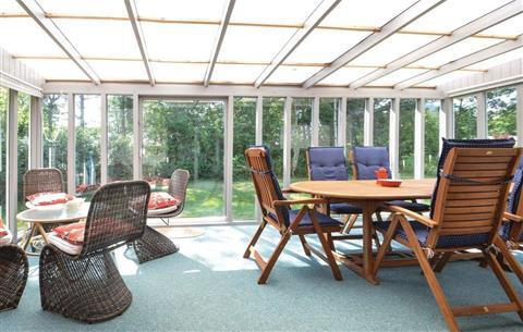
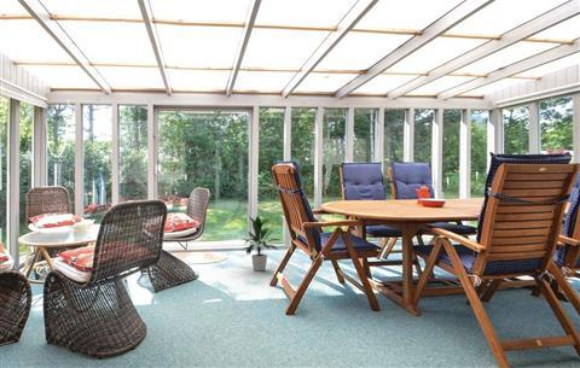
+ indoor plant [240,215,280,273]
